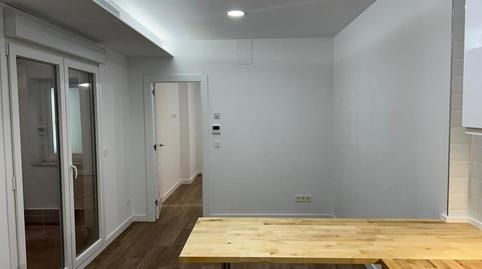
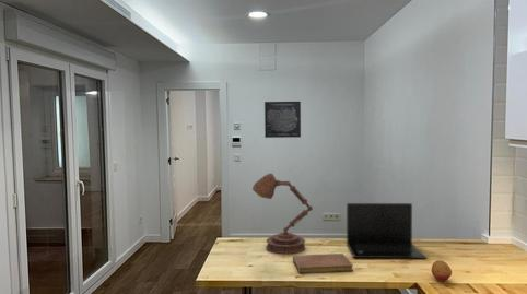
+ notebook [292,252,354,274]
+ fruit [431,259,453,282]
+ wall art [264,101,302,139]
+ laptop [346,202,428,259]
+ desk lamp [251,173,314,255]
